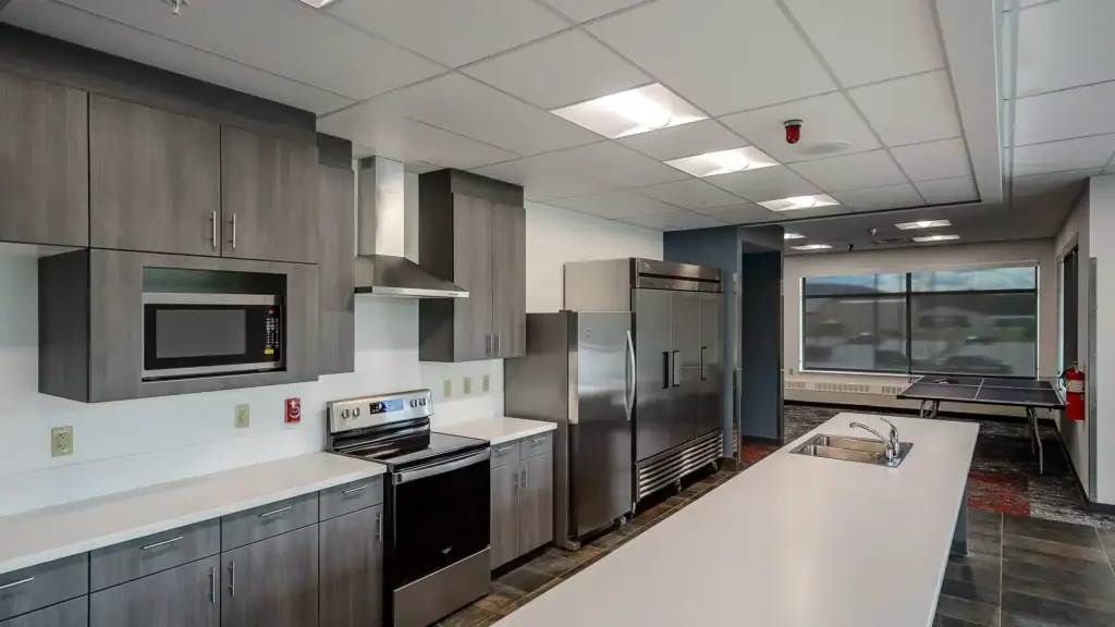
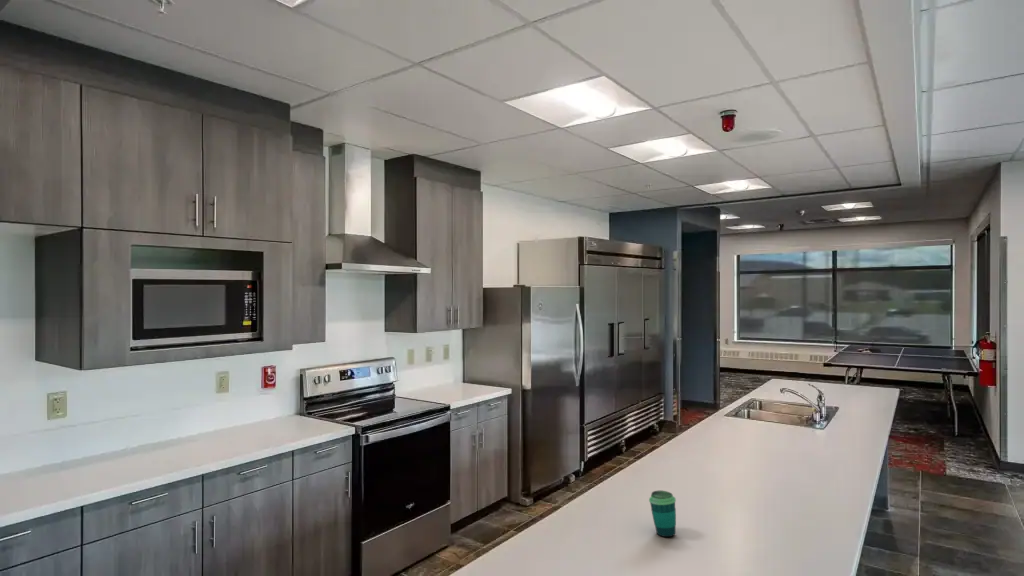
+ cup [648,490,677,538]
